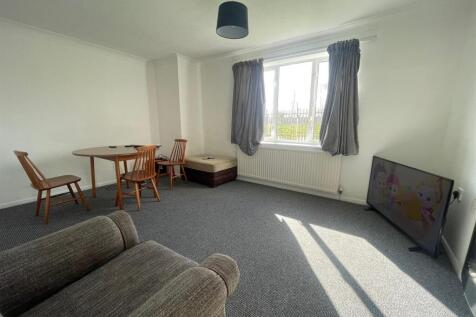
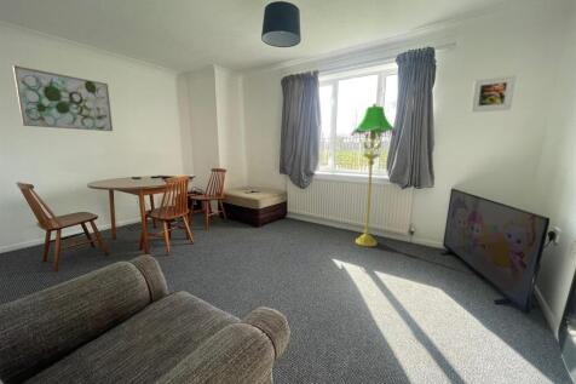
+ wall art [12,64,114,132]
+ floor lamp [350,102,397,247]
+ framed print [470,74,517,114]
